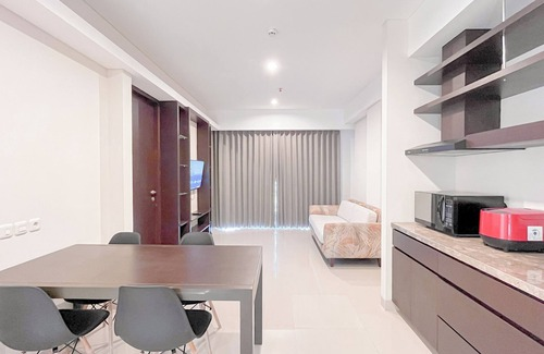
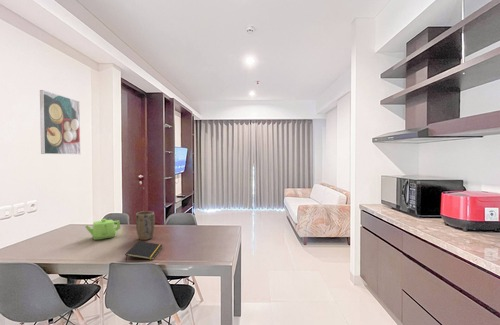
+ plant pot [135,210,156,241]
+ teapot [84,218,121,241]
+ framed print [39,89,81,155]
+ notepad [125,240,163,261]
